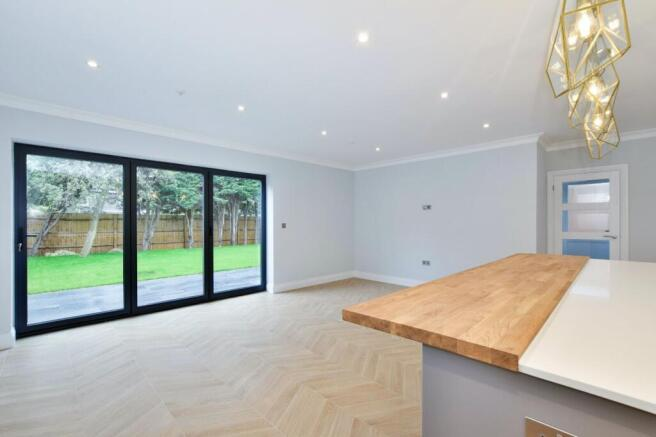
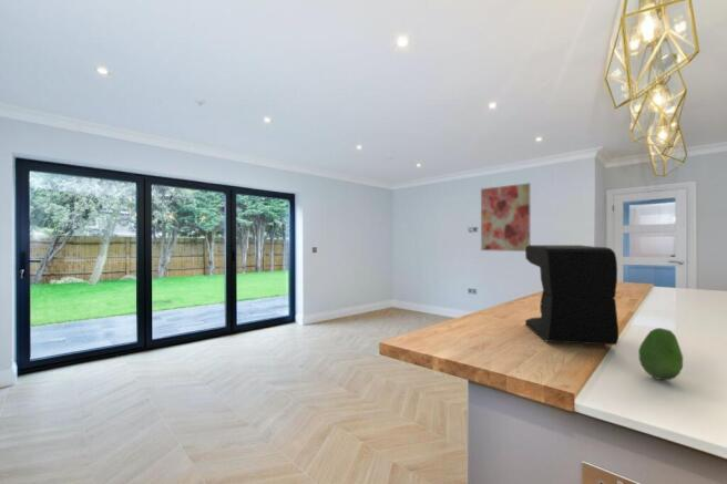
+ wall art [480,182,531,253]
+ fruit [637,327,684,381]
+ coffee maker [524,244,620,347]
